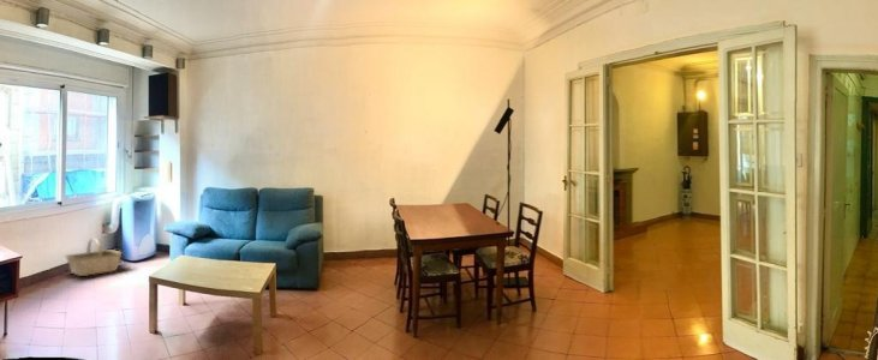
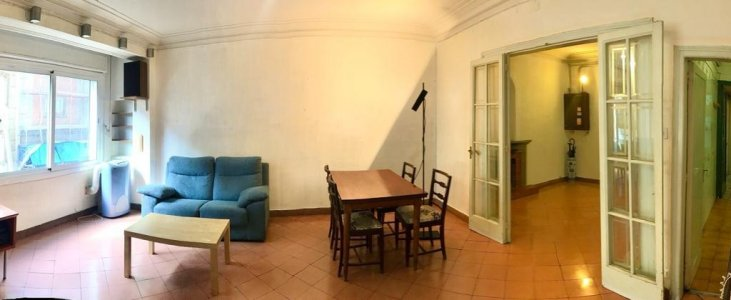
- basket [65,238,124,277]
